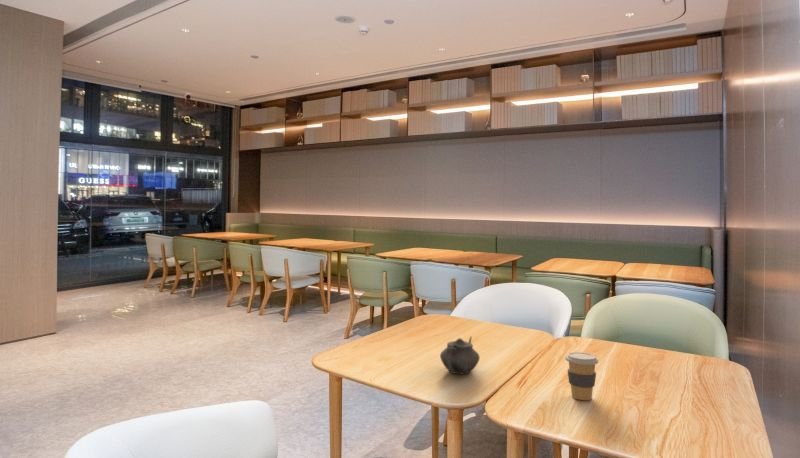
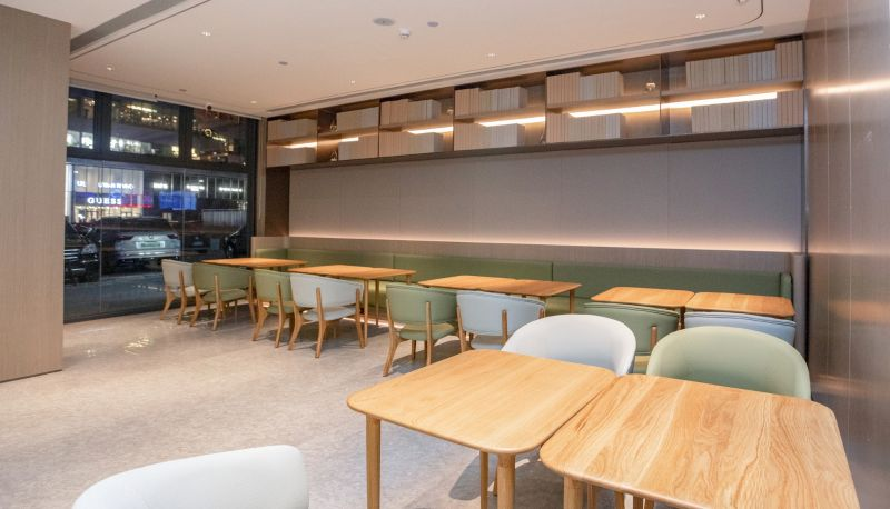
- coffee cup [564,351,599,401]
- teapot [439,336,481,375]
